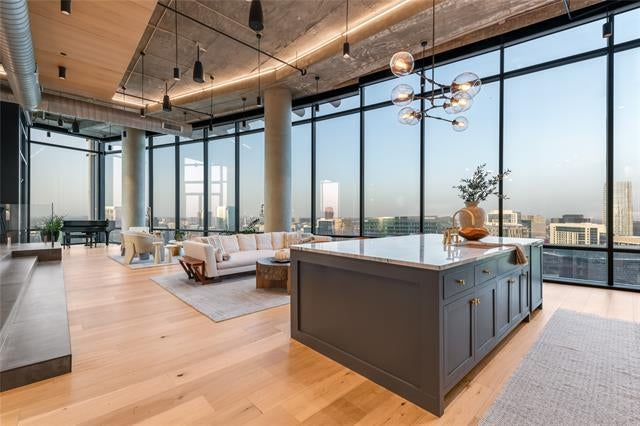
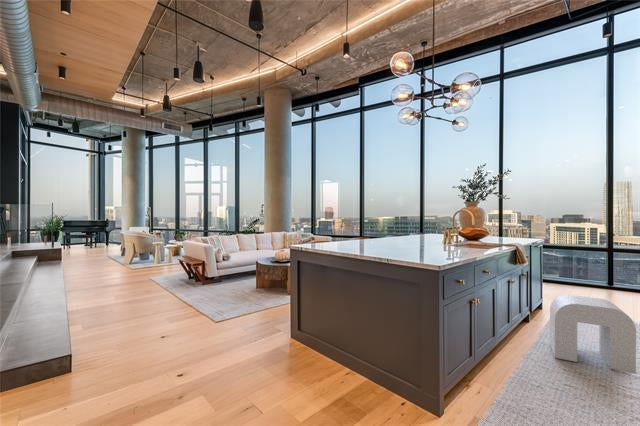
+ stool [549,294,637,375]
